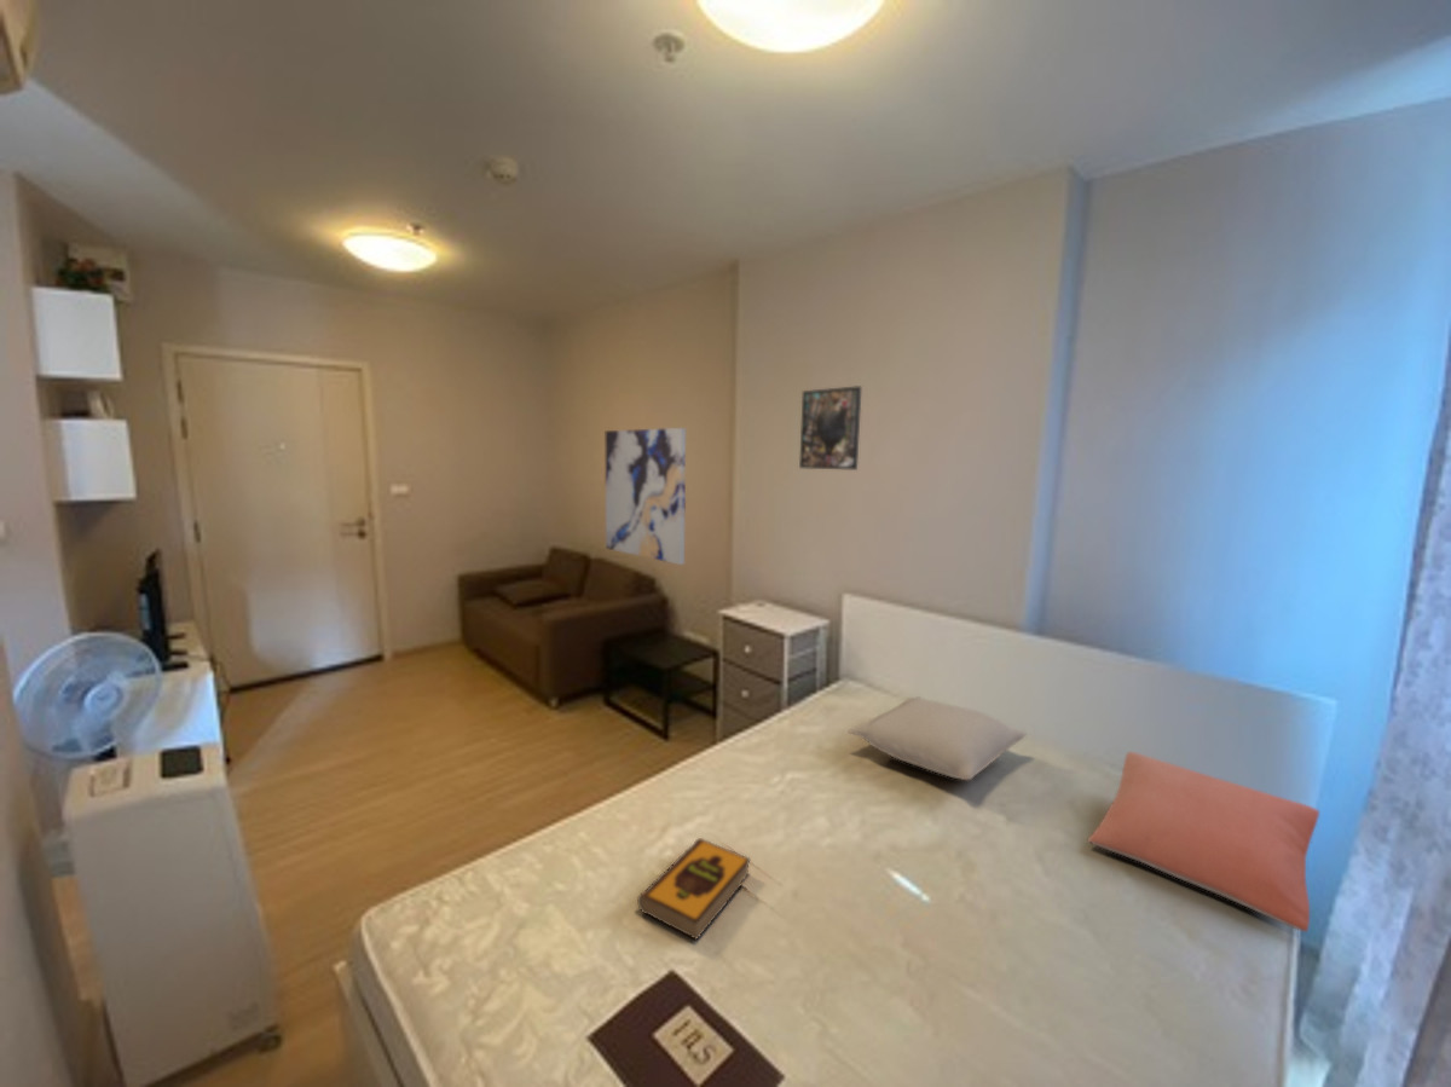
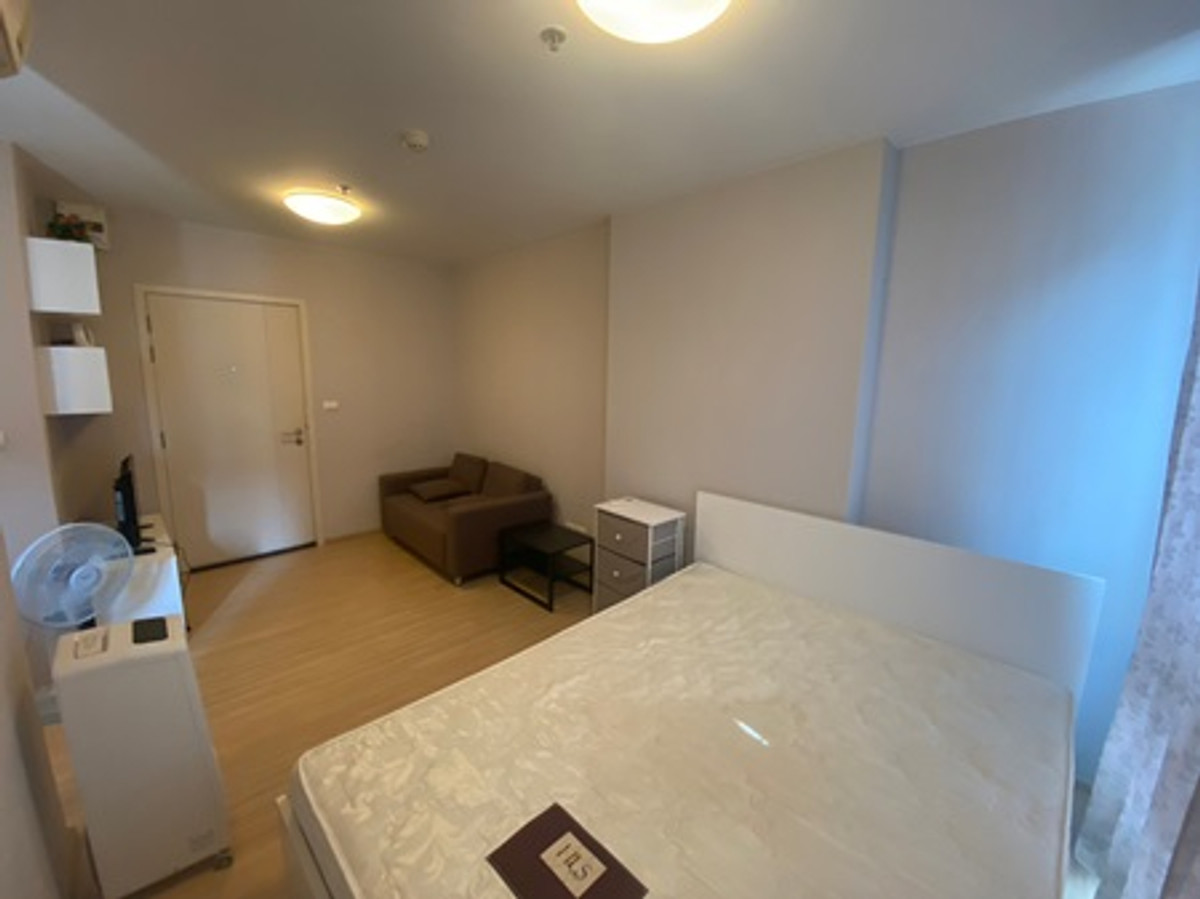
- hardback book [636,837,752,941]
- pillow [1087,751,1320,933]
- wall art [605,427,687,566]
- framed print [798,385,863,472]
- pillow [846,695,1027,781]
